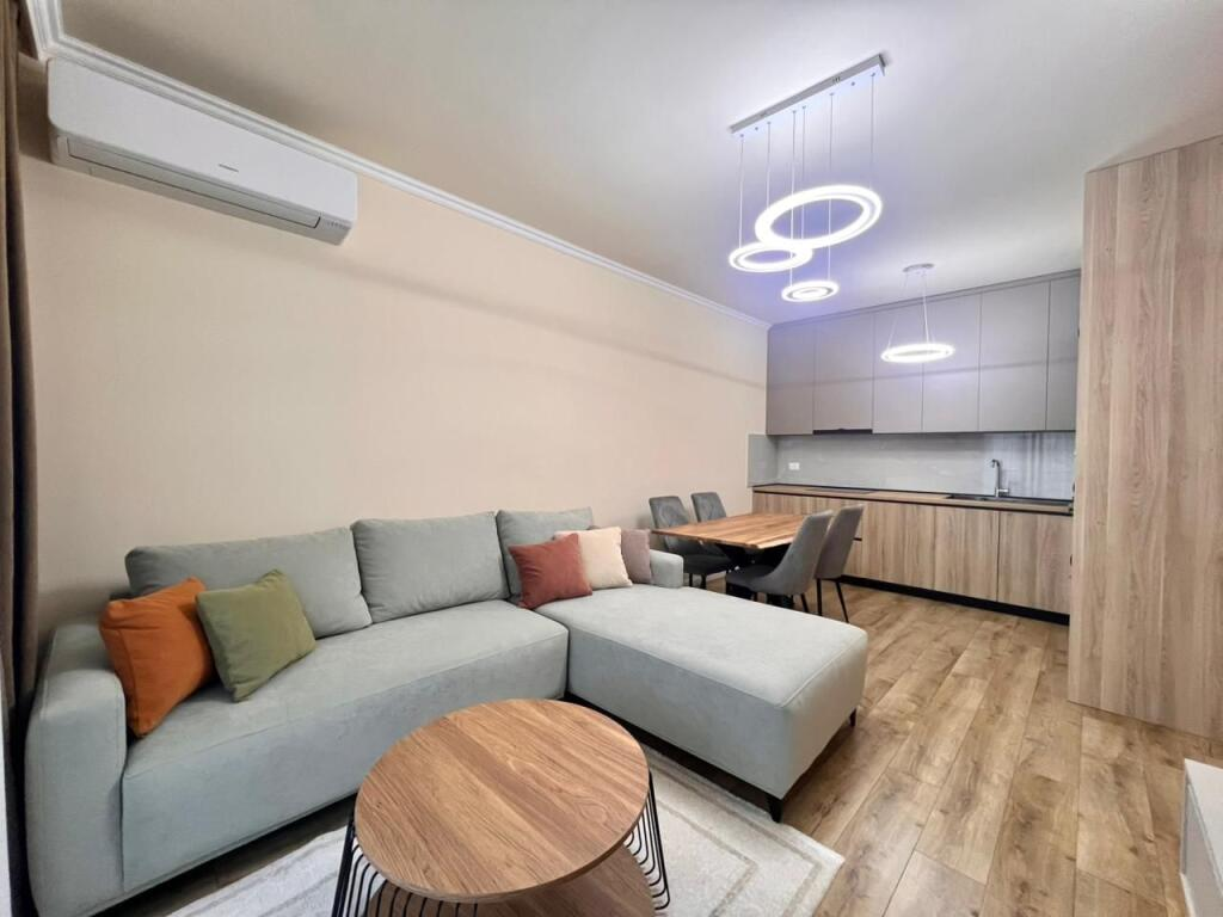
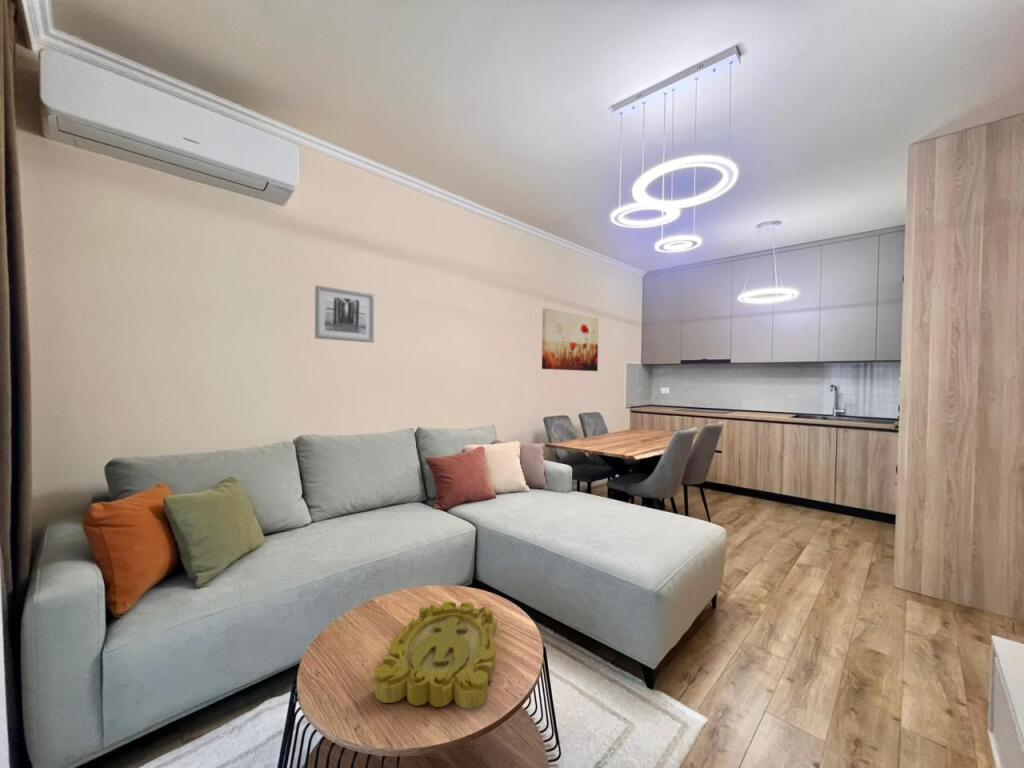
+ decorative tray [374,601,498,710]
+ wall art [541,307,599,372]
+ wall art [314,284,376,344]
